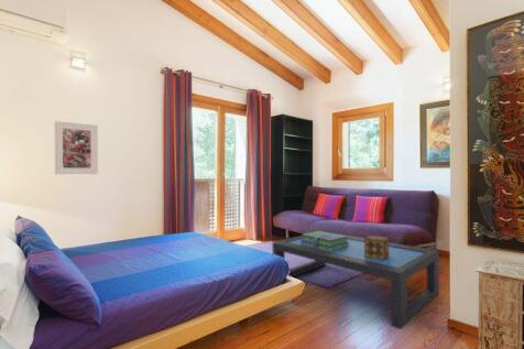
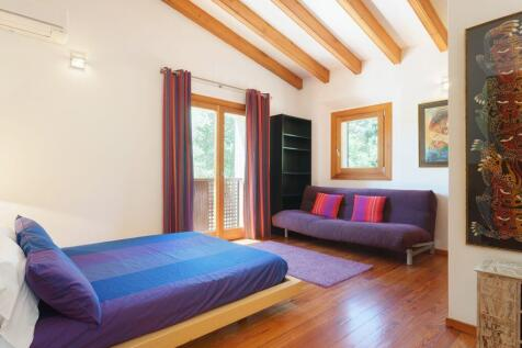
- stack of books [301,230,349,251]
- decorative box [364,235,390,260]
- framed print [54,120,99,175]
- coffee table [272,230,440,330]
